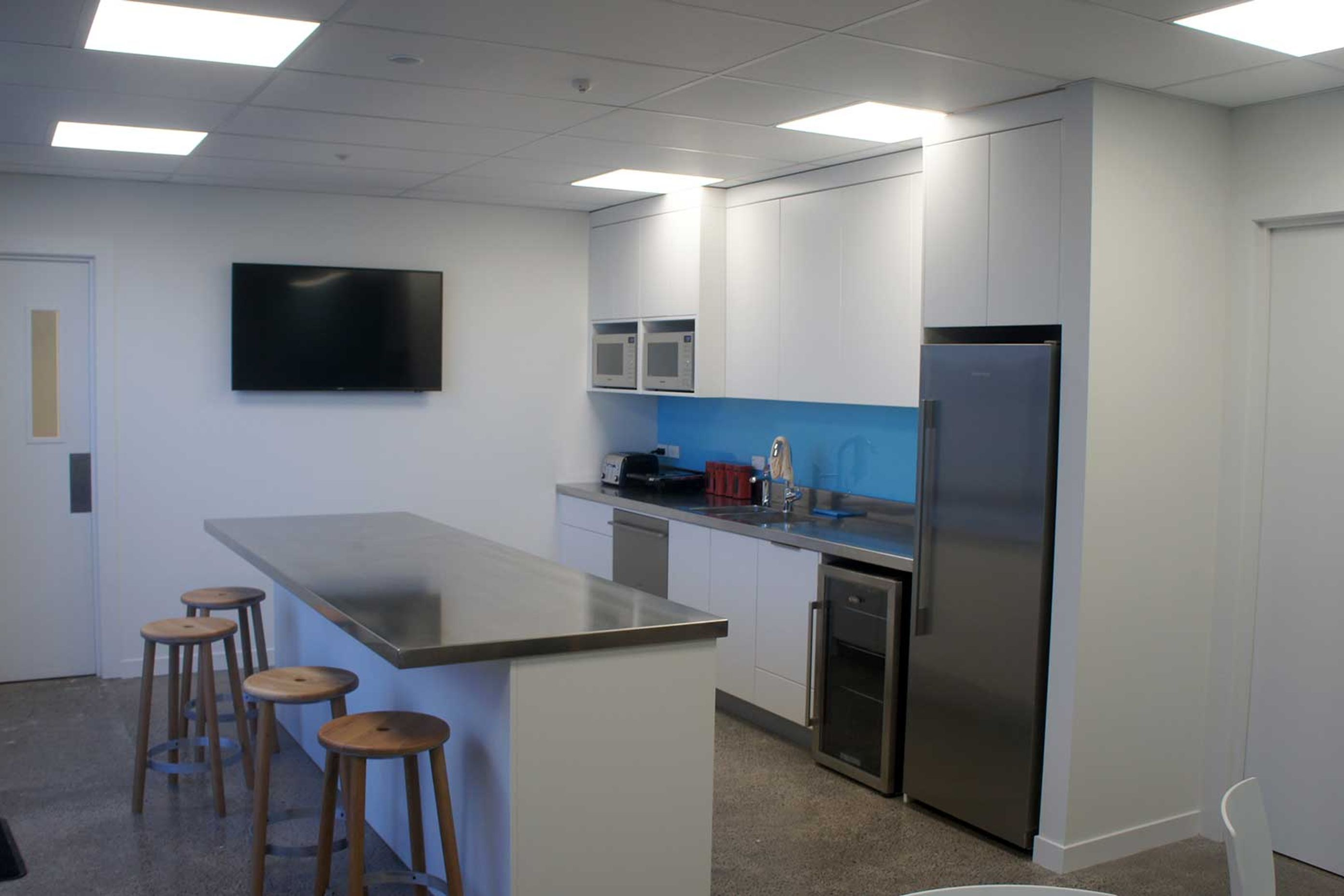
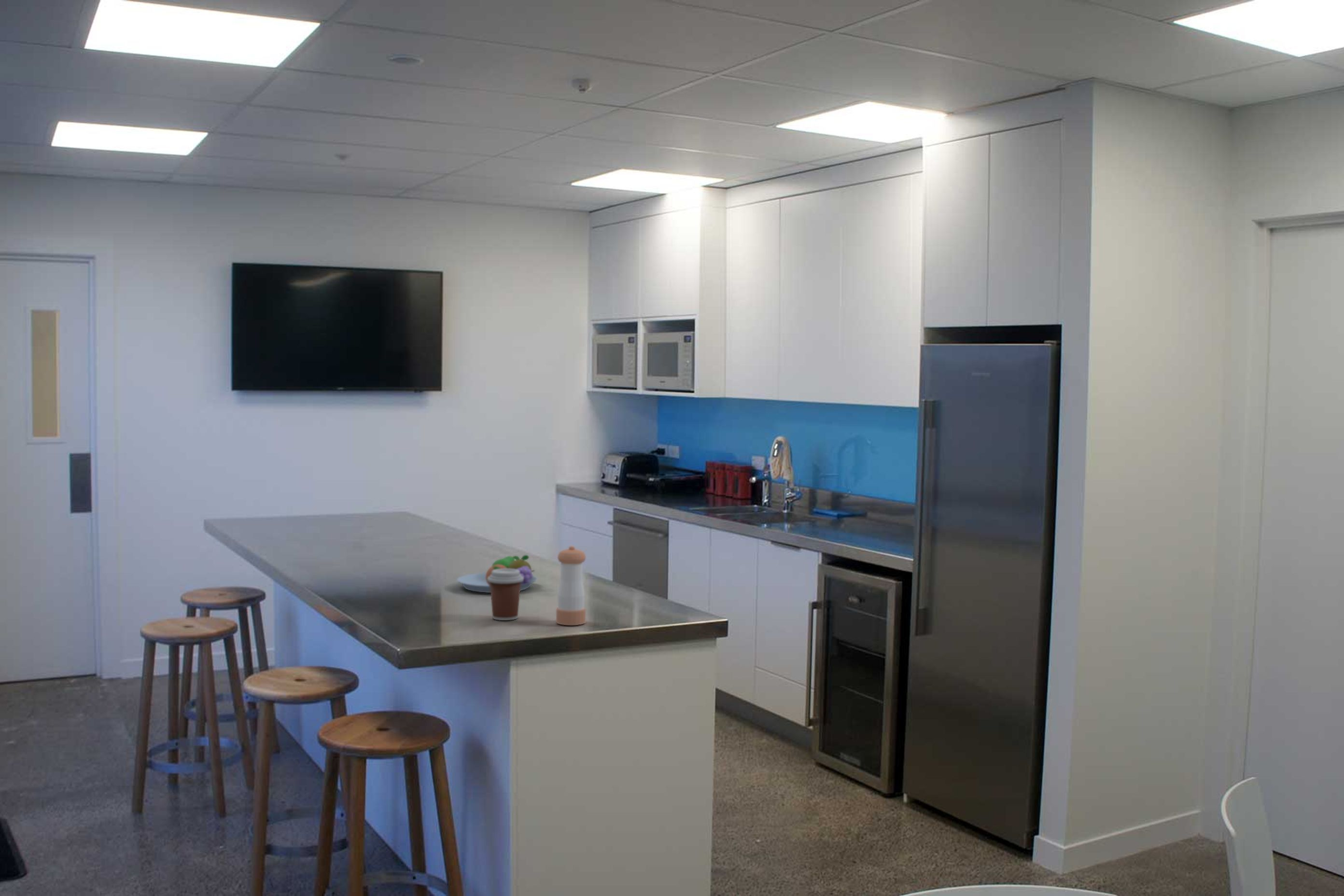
+ fruit bowl [456,555,537,593]
+ coffee cup [488,569,524,621]
+ pepper shaker [556,546,587,626]
